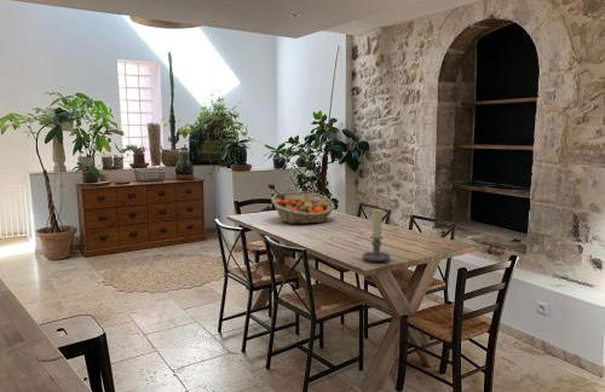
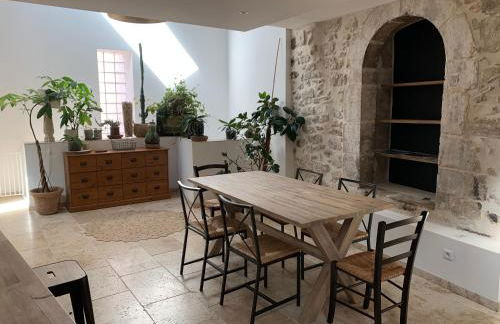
- candle holder [362,207,392,264]
- fruit basket [270,190,336,225]
